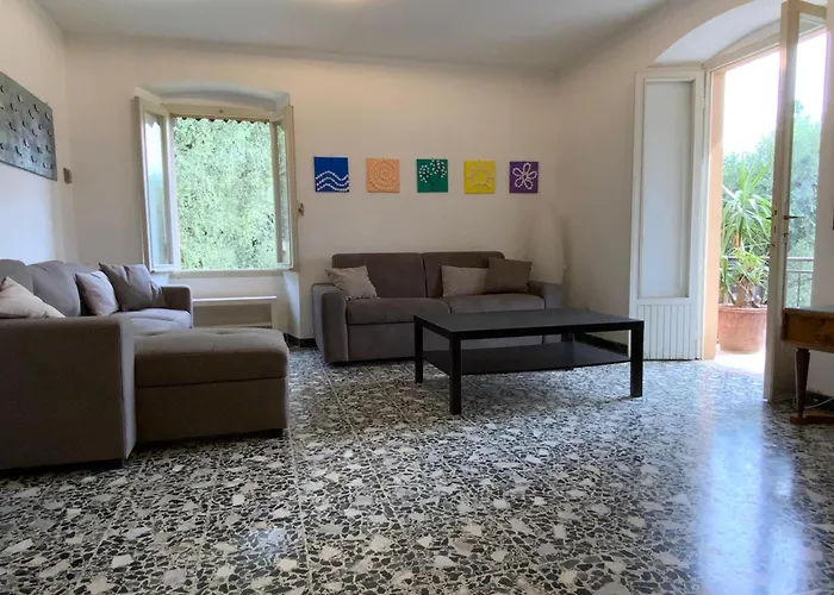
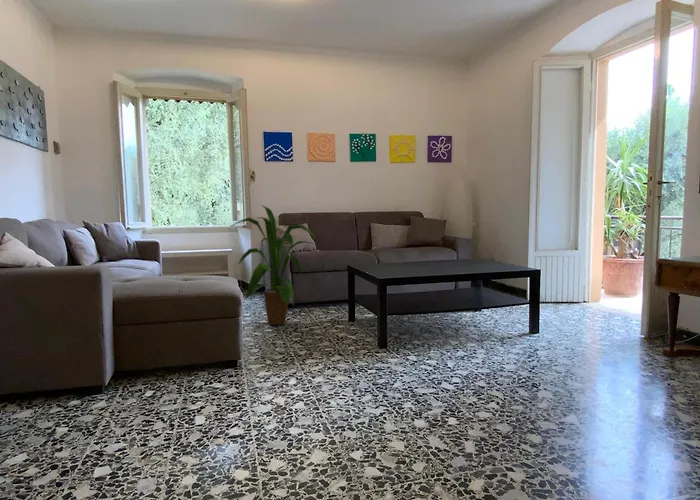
+ house plant [229,204,318,326]
